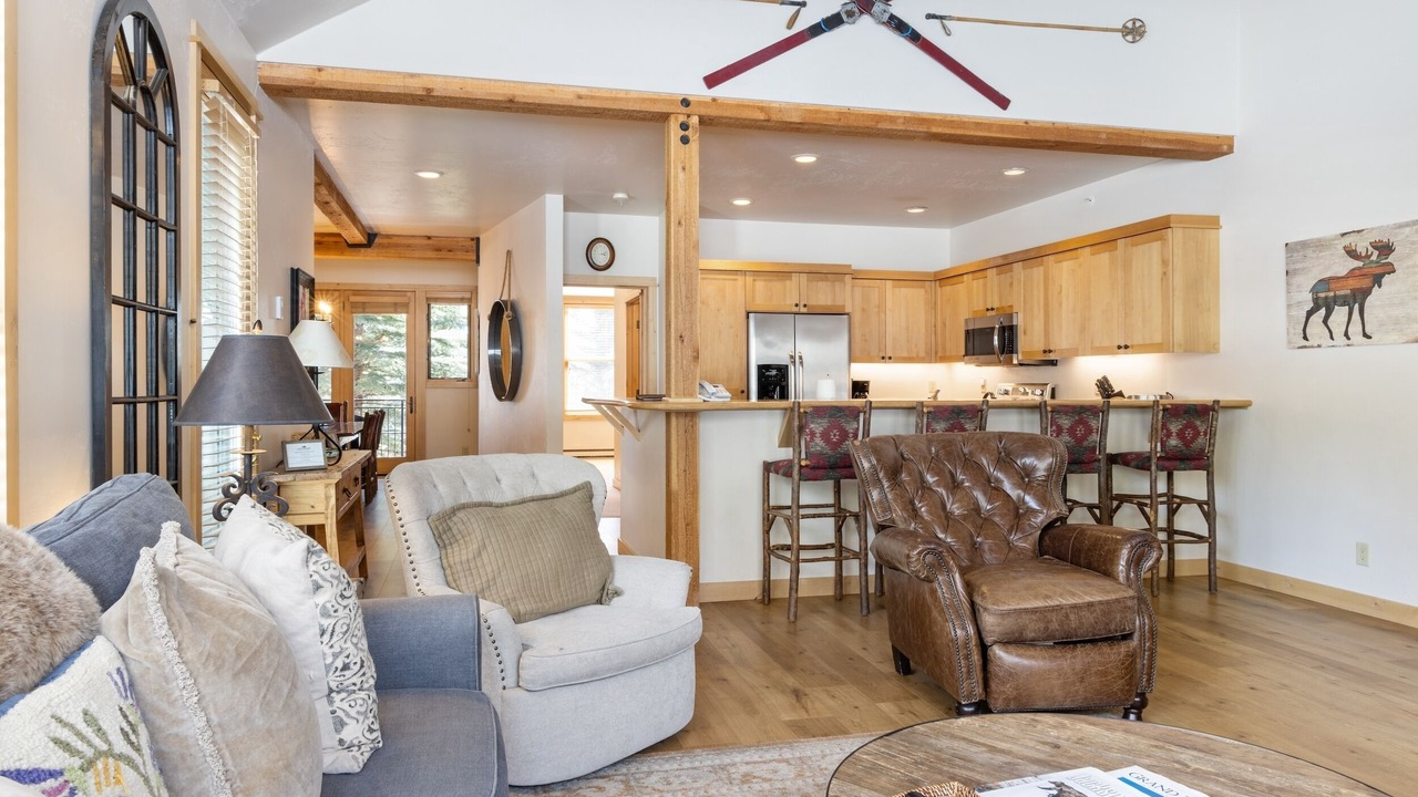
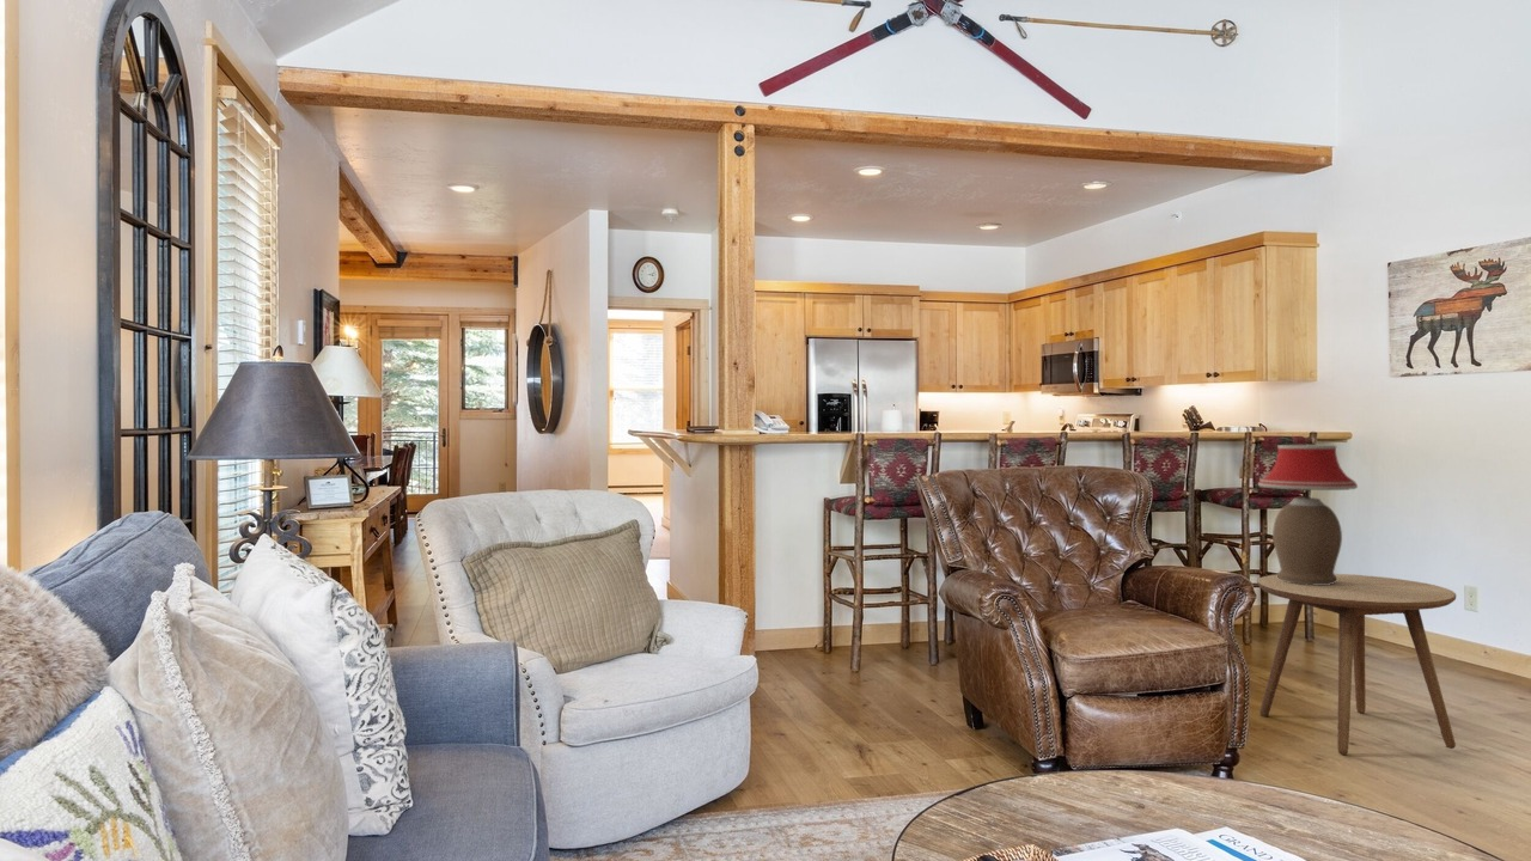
+ table lamp [1257,444,1359,585]
+ side table [1256,573,1457,756]
